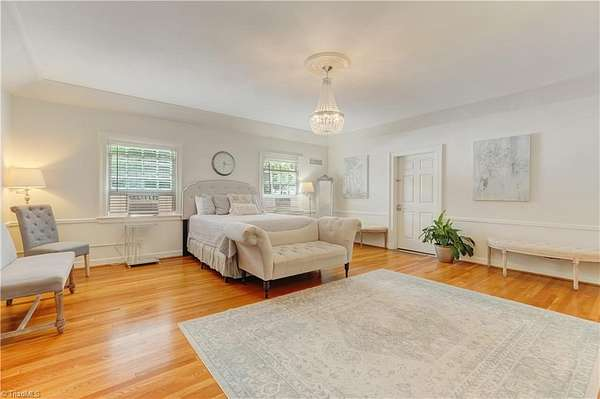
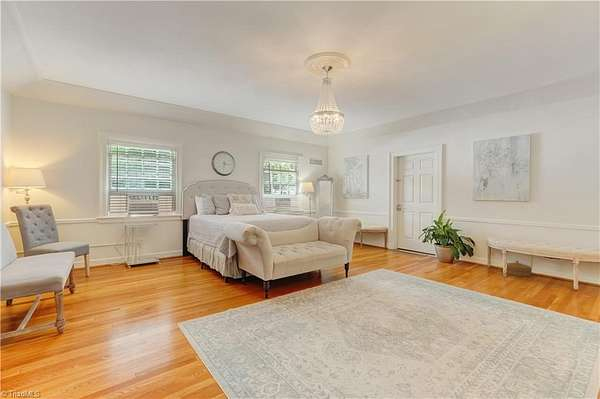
+ basket [505,254,534,277]
